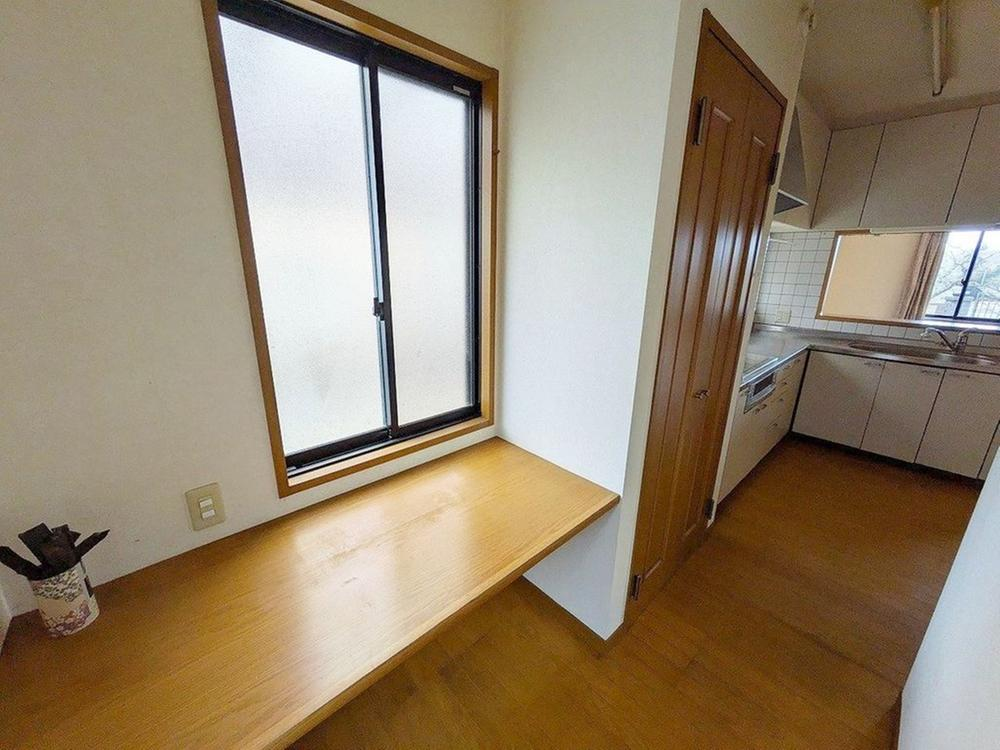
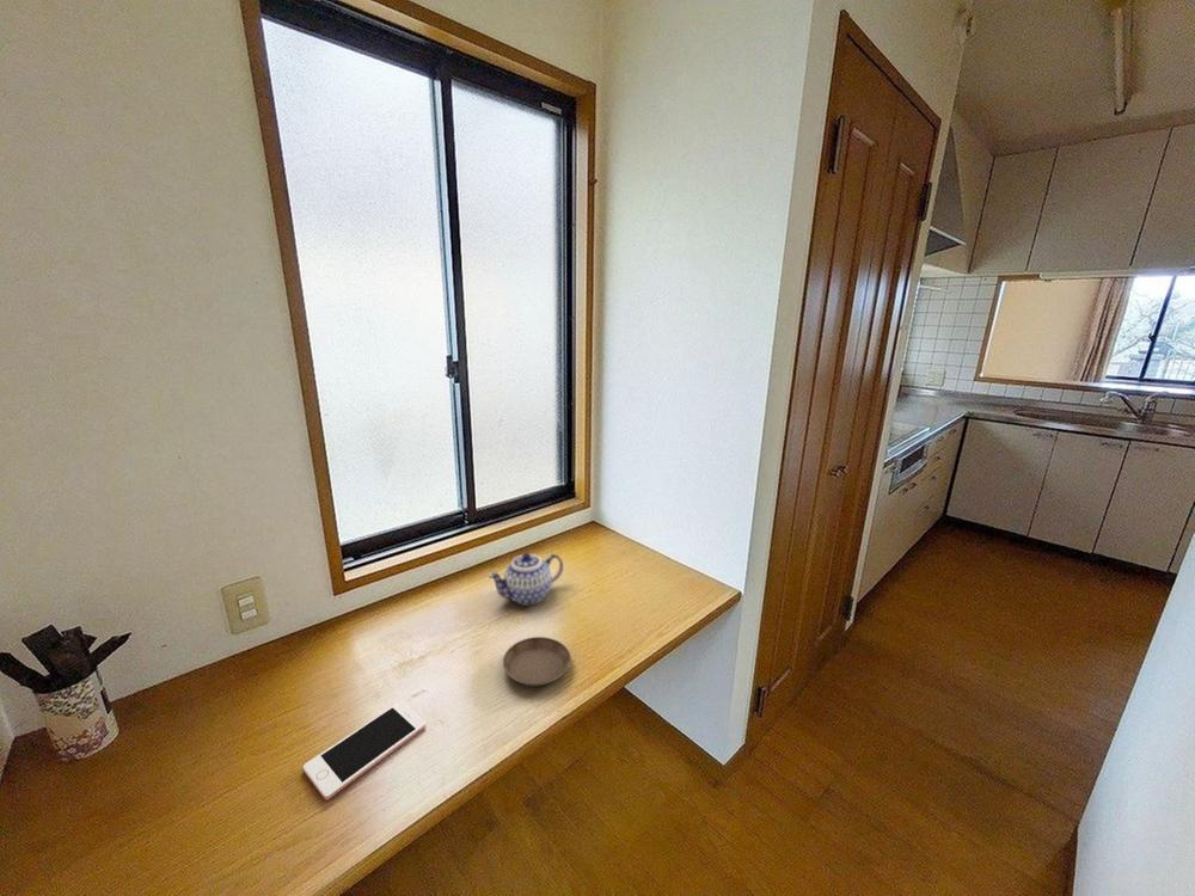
+ teapot [486,552,564,607]
+ cell phone [302,700,427,802]
+ saucer [502,636,572,687]
